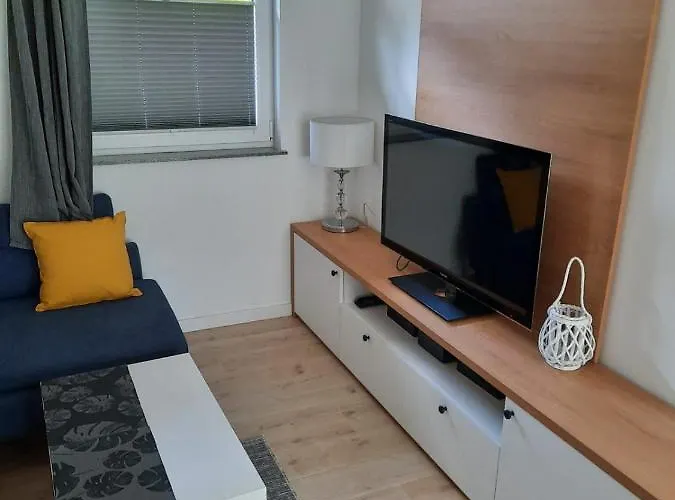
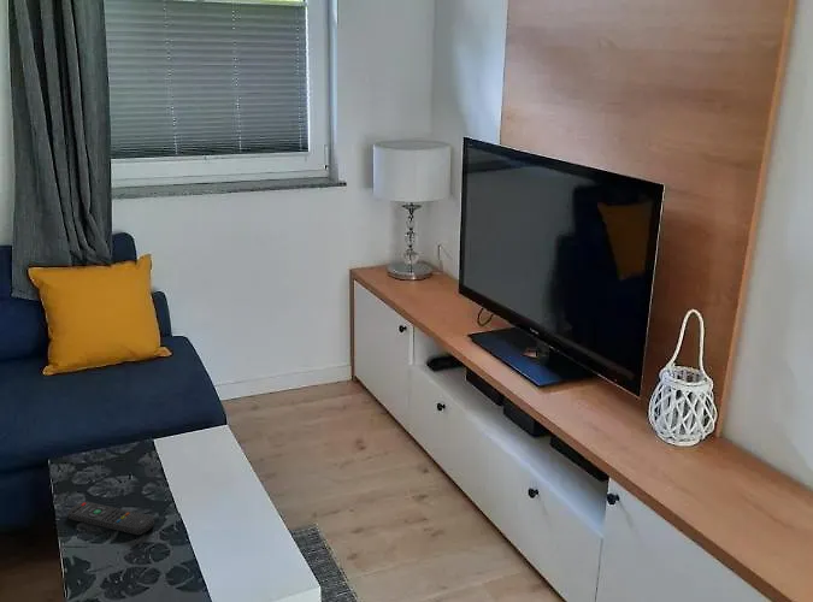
+ remote control [67,501,155,536]
